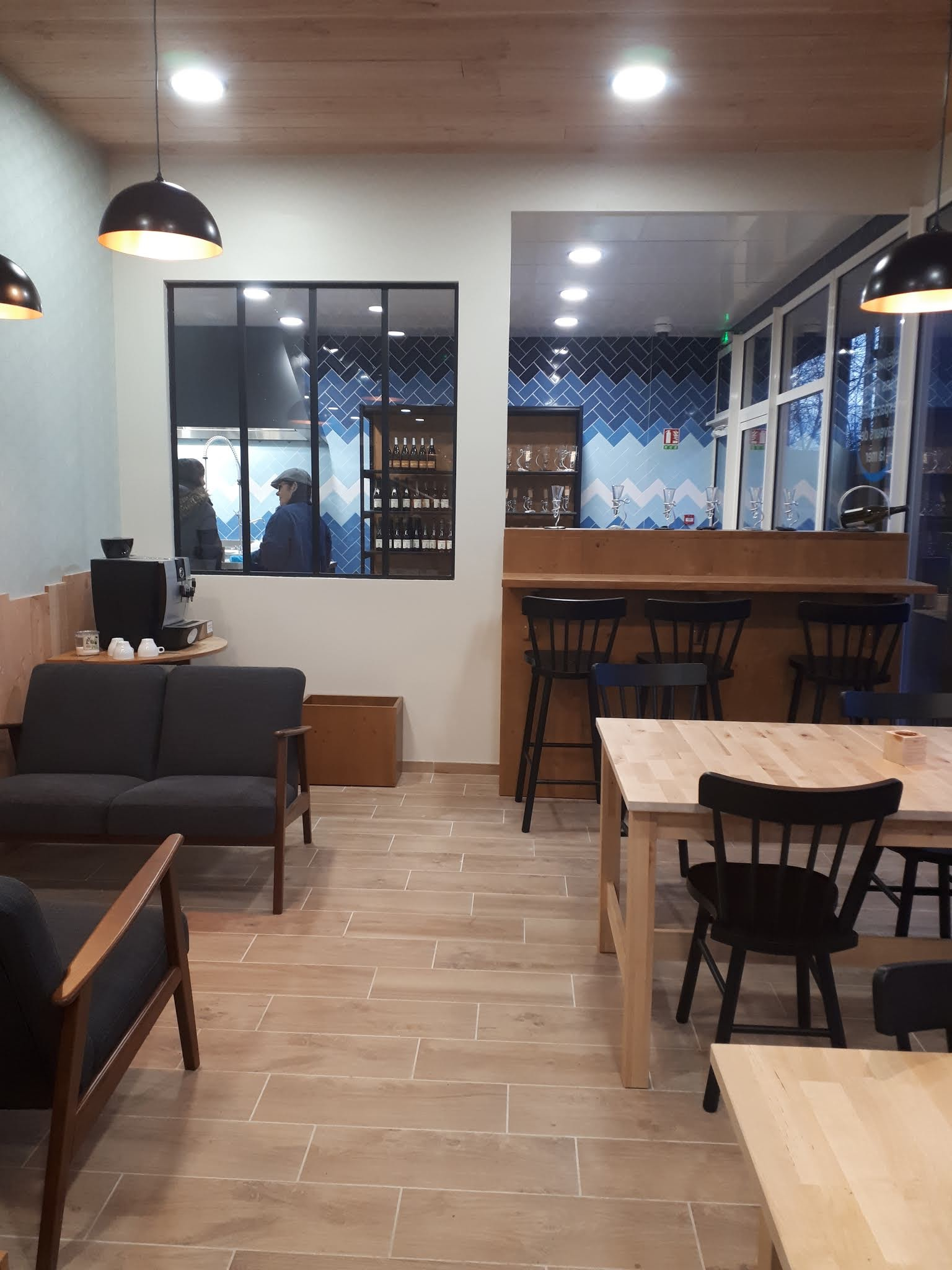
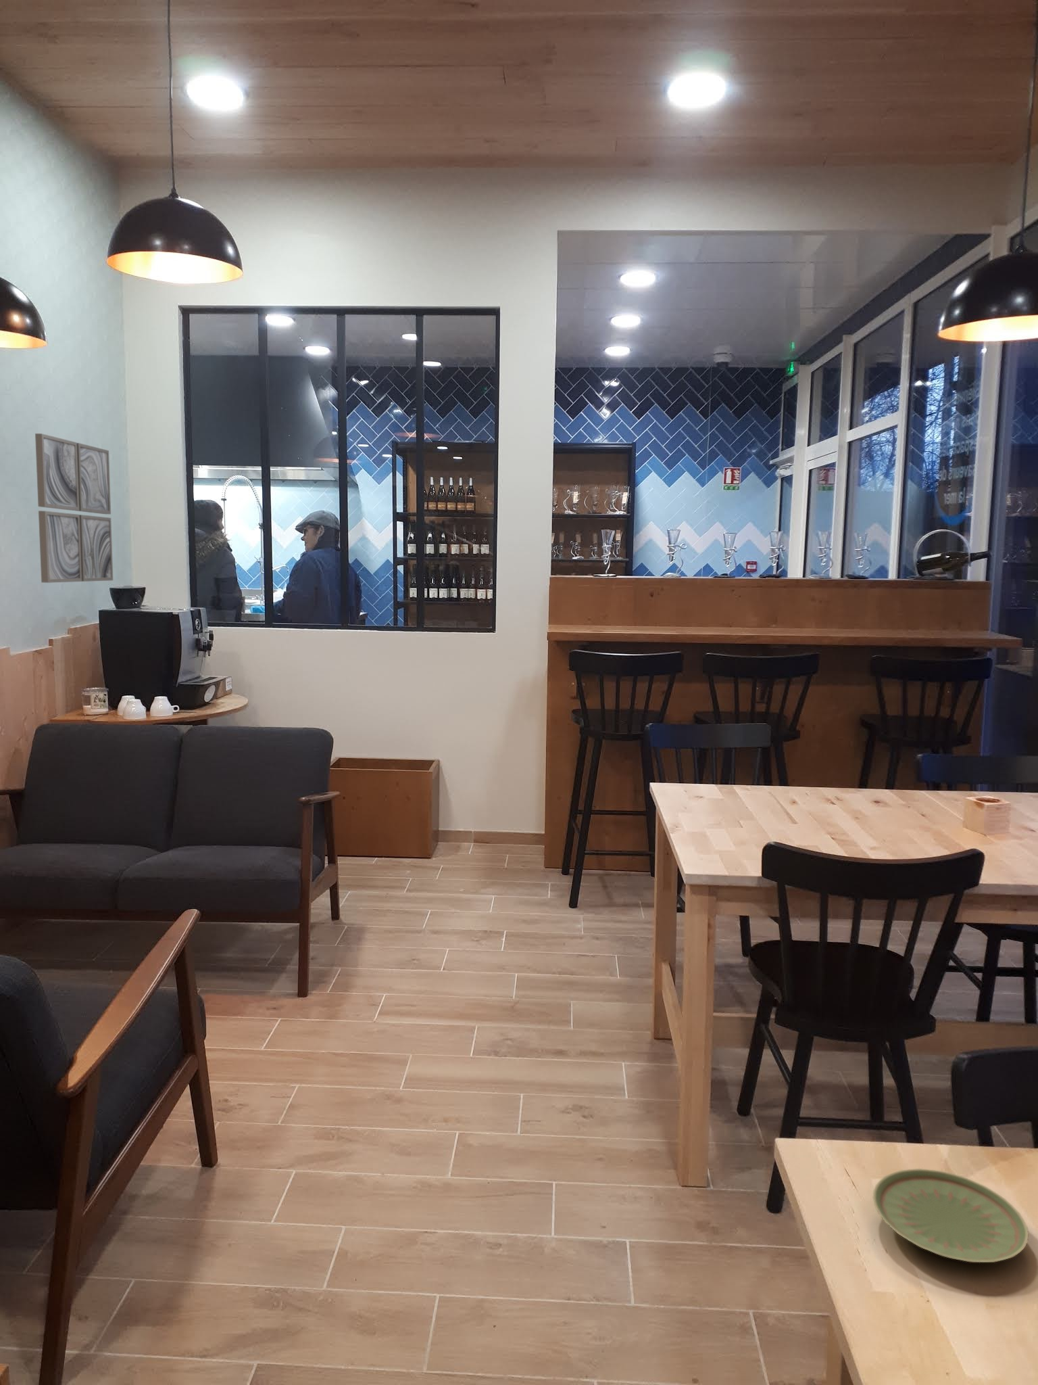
+ plate [872,1168,1029,1263]
+ wall art [35,433,113,583]
